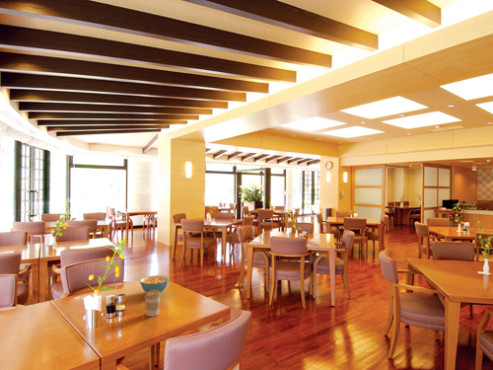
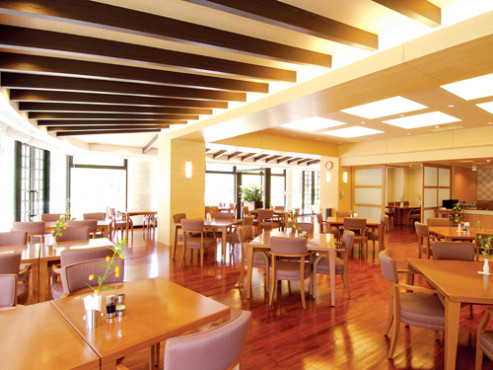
- coffee cup [143,290,162,317]
- cereal bowl [139,274,170,293]
